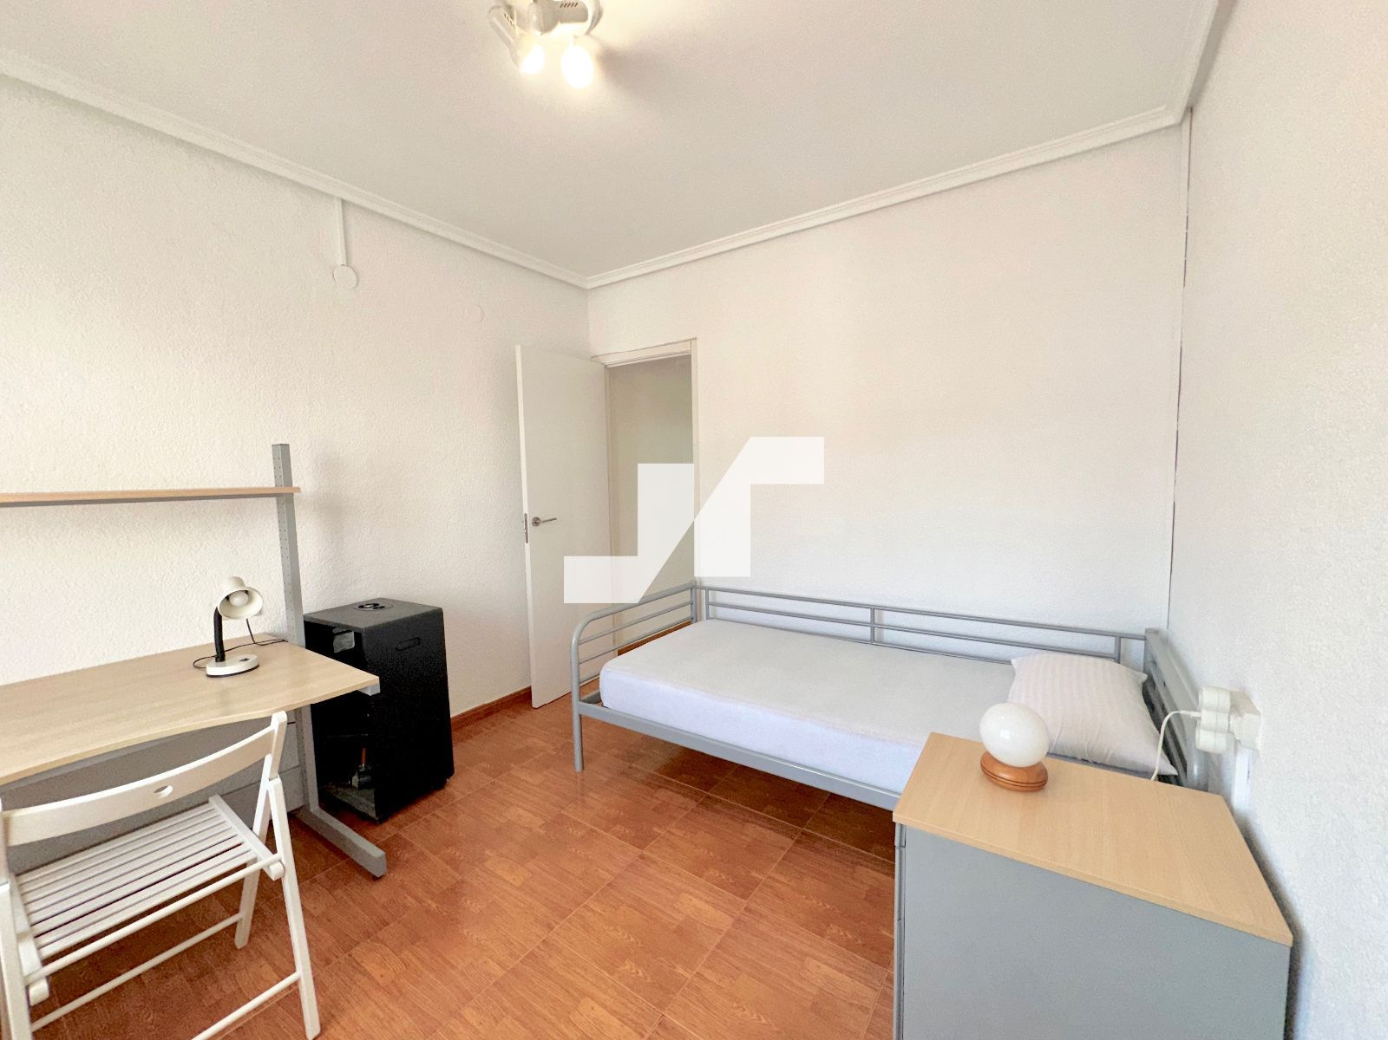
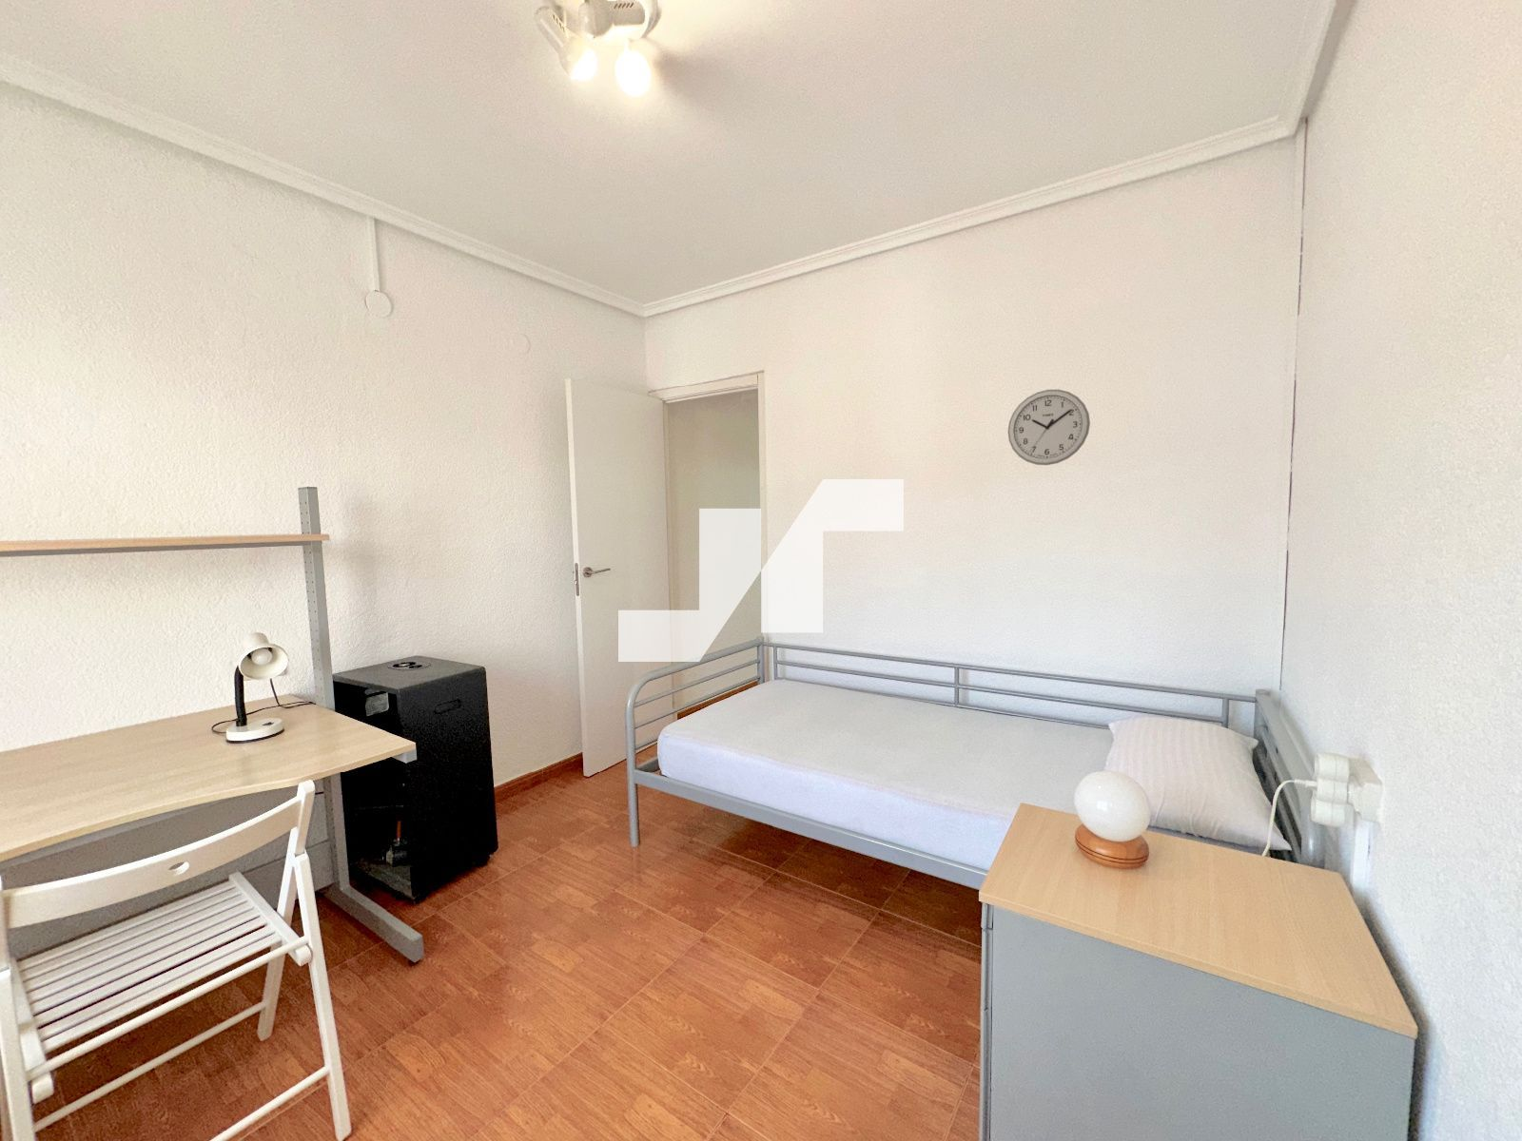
+ wall clock [1008,388,1091,466]
